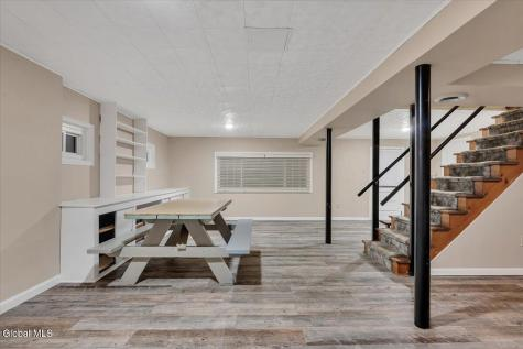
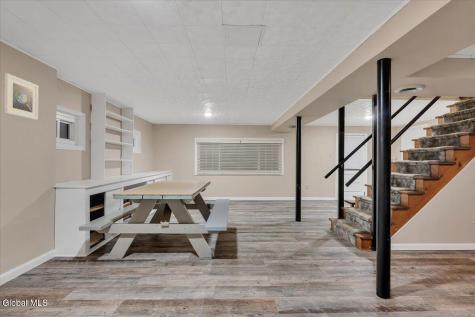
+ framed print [3,73,39,121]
